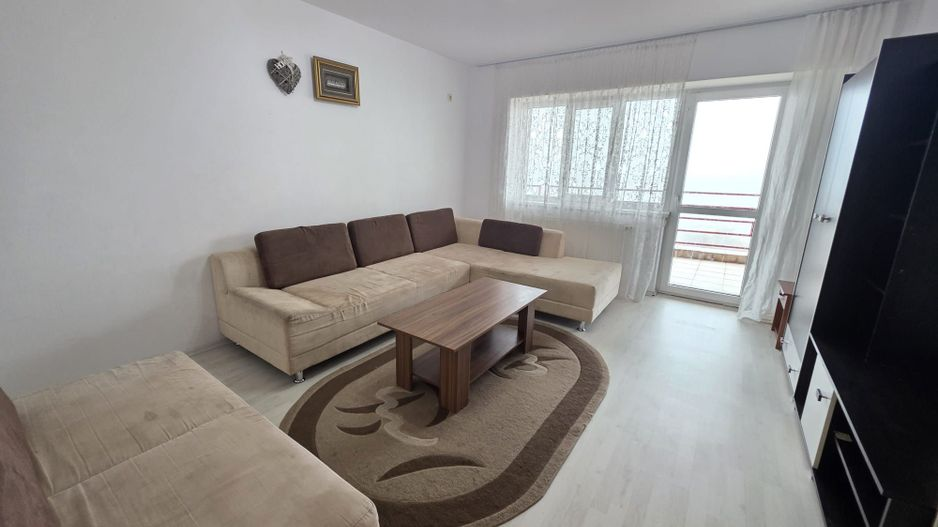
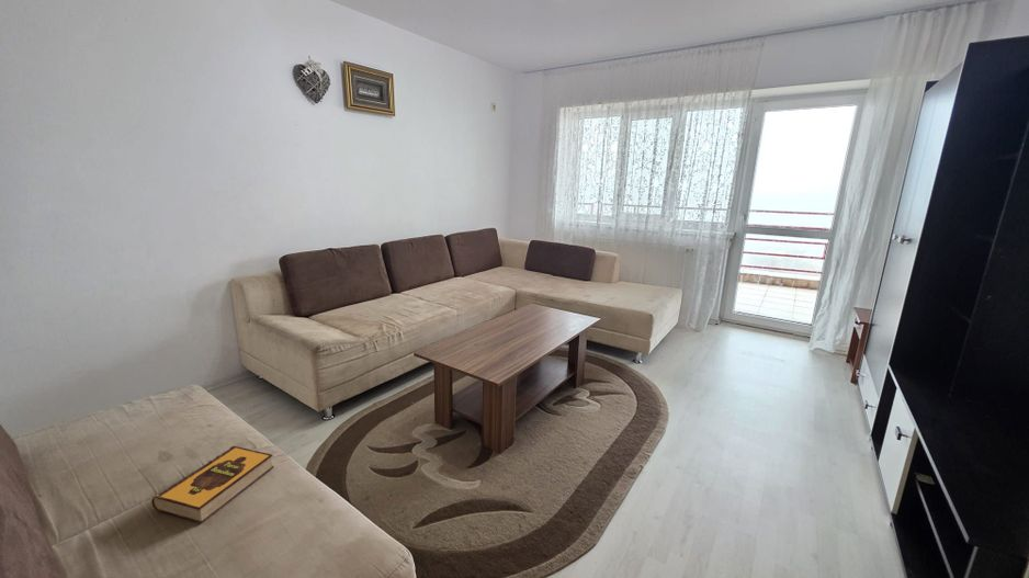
+ hardback book [150,444,275,524]
